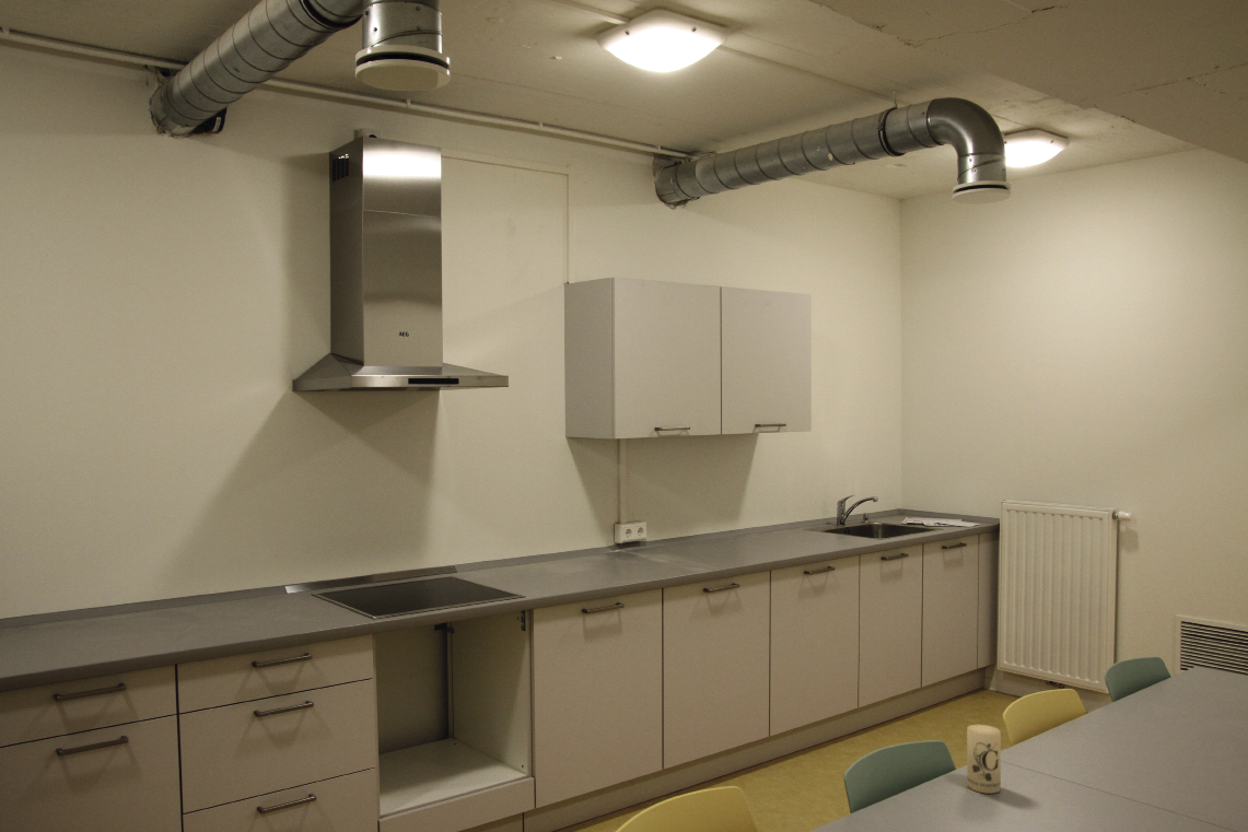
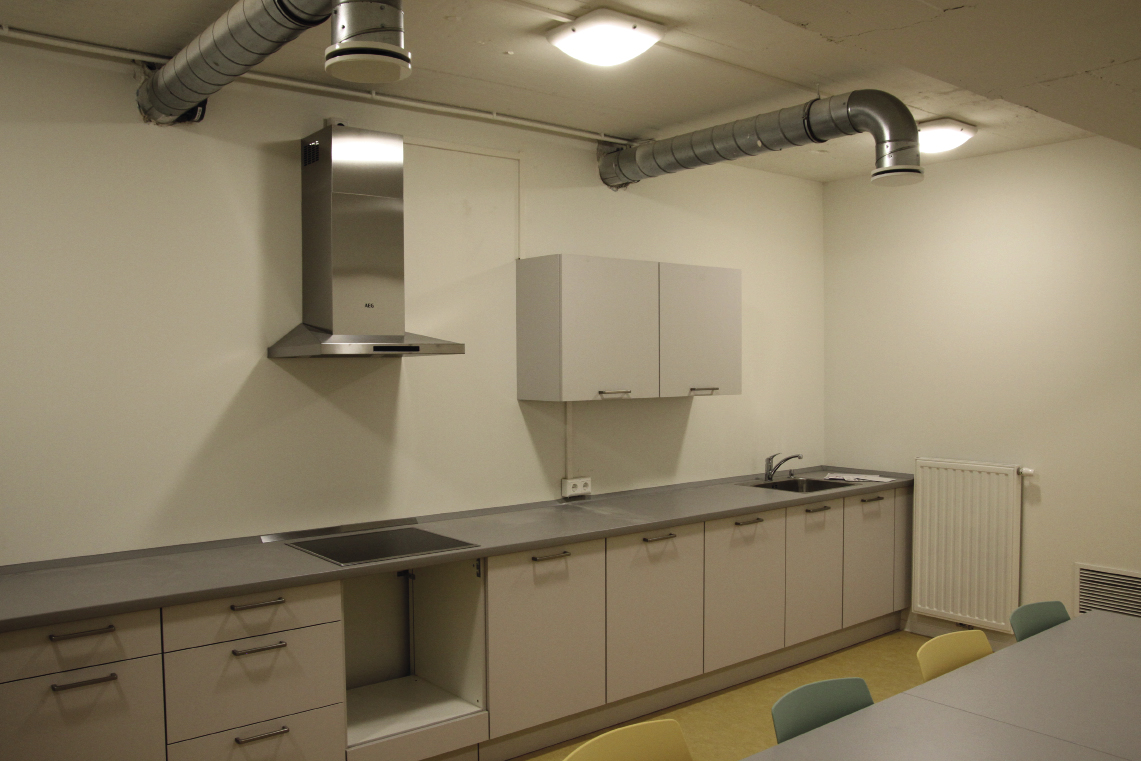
- candle [966,724,1002,795]
